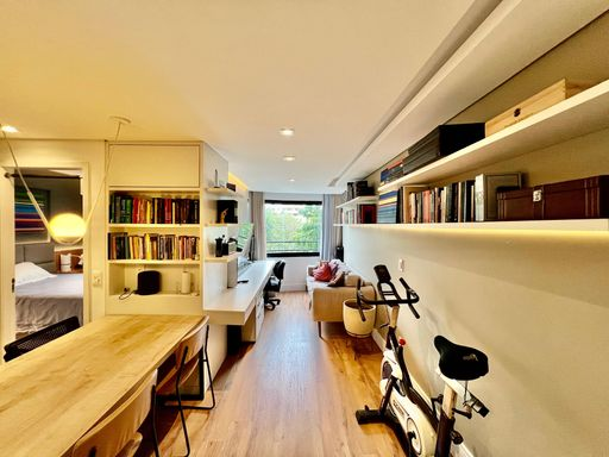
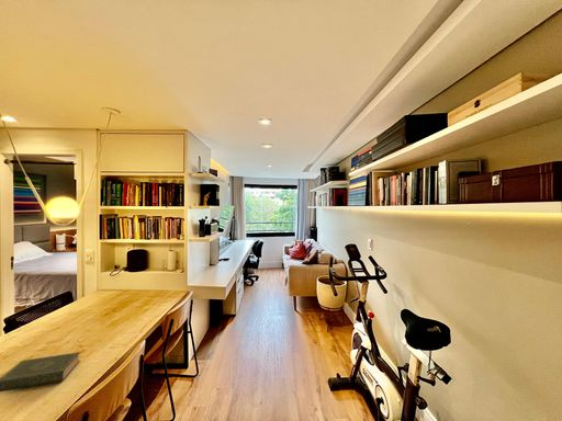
+ book [0,351,81,392]
